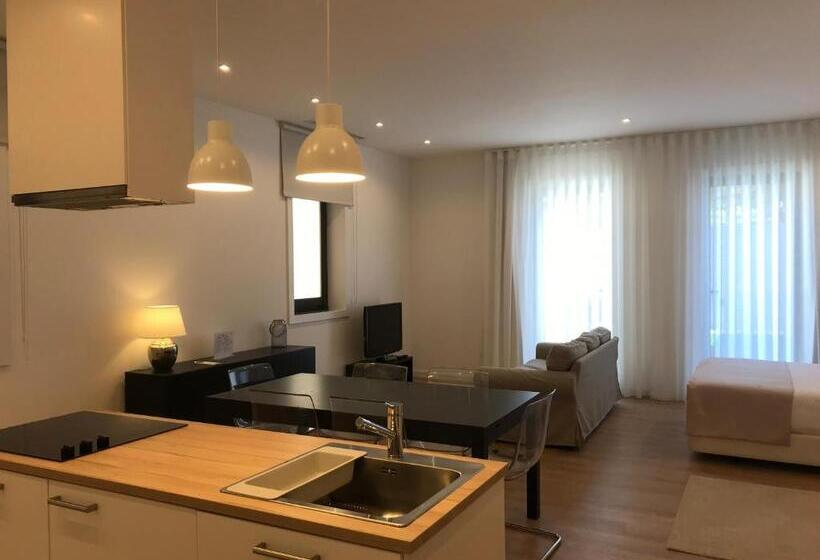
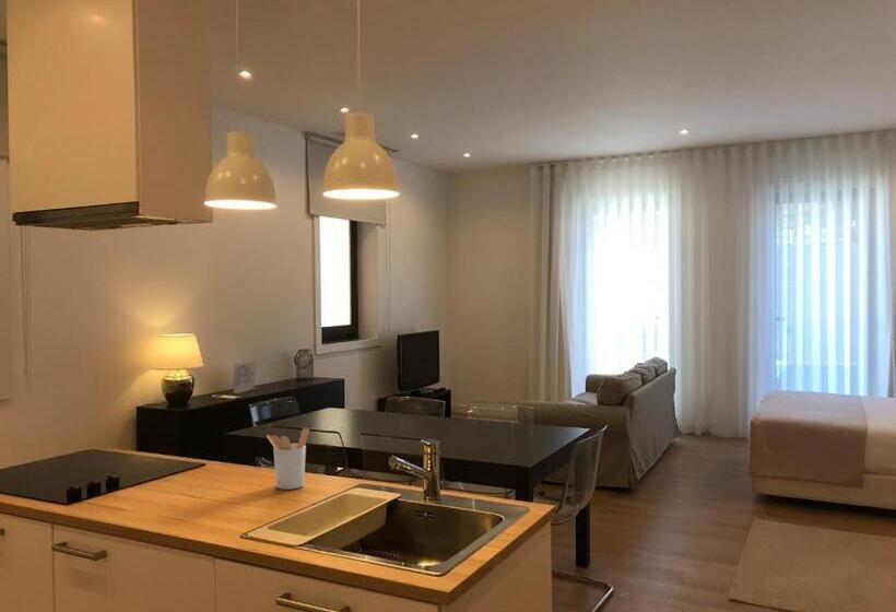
+ utensil holder [266,426,310,491]
